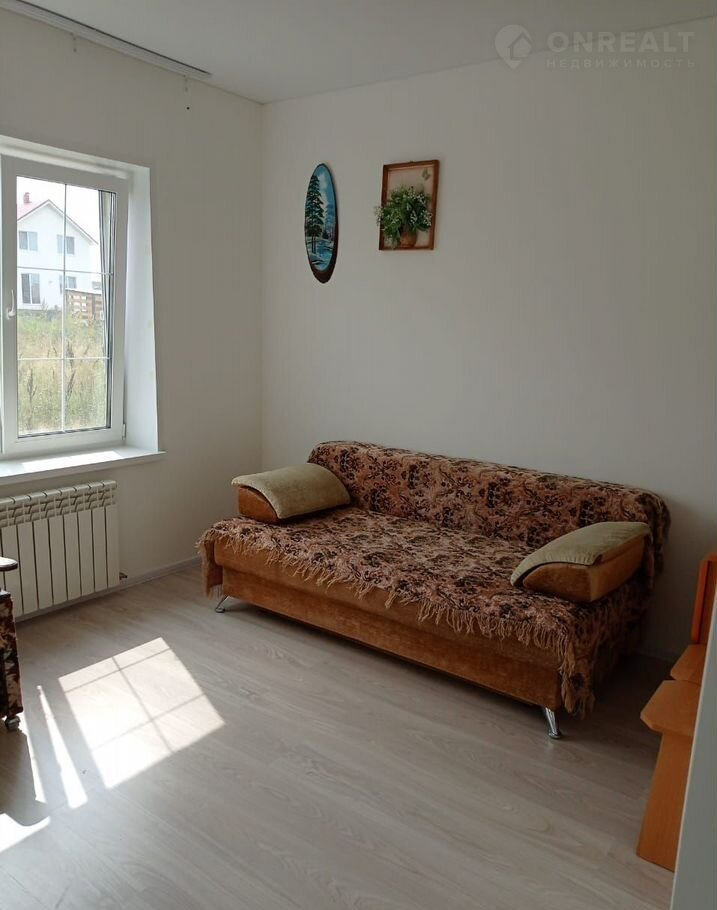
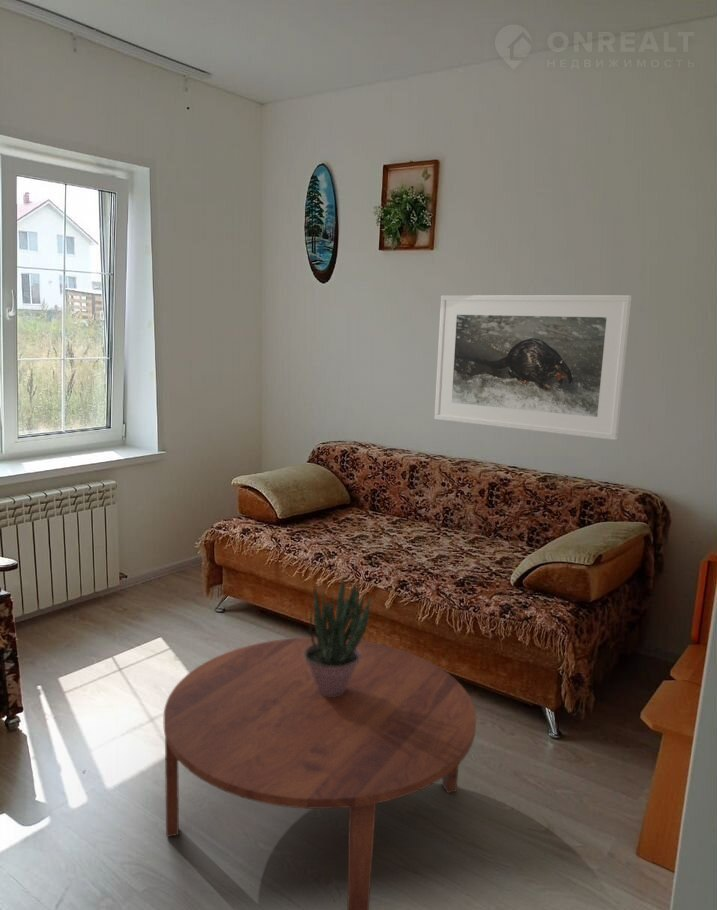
+ coffee table [163,636,477,910]
+ potted plant [304,577,372,697]
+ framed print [433,294,632,441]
